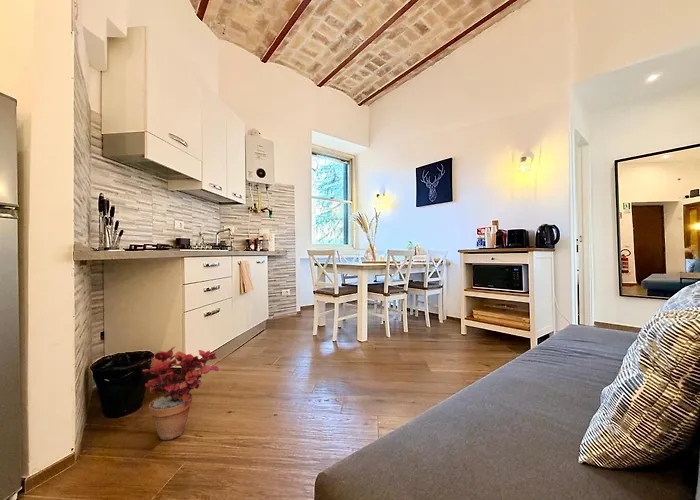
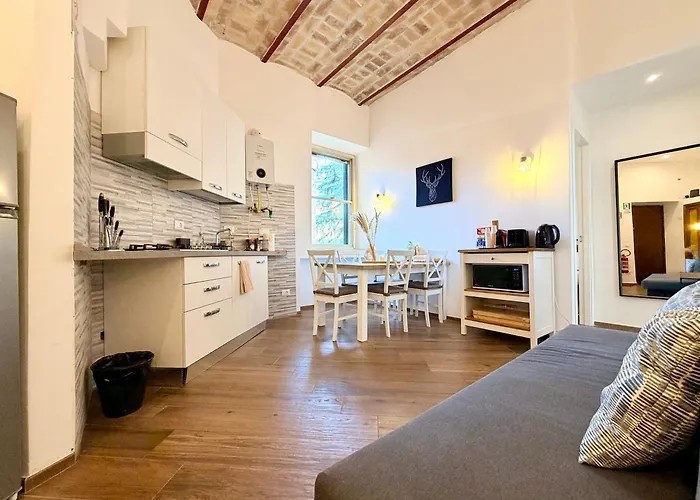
- potted plant [142,346,220,441]
